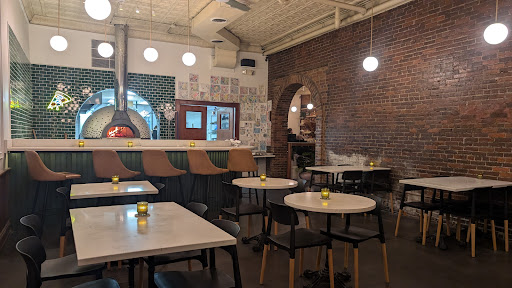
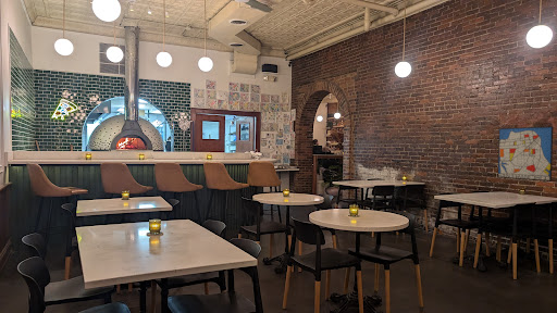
+ wall art [497,125,554,183]
